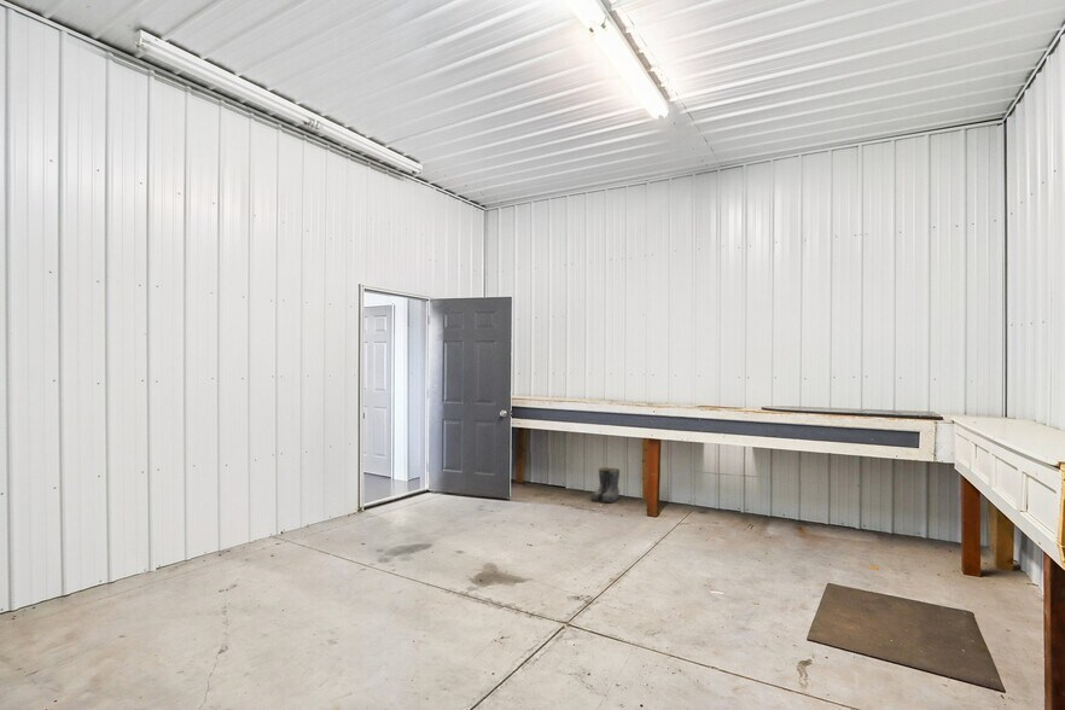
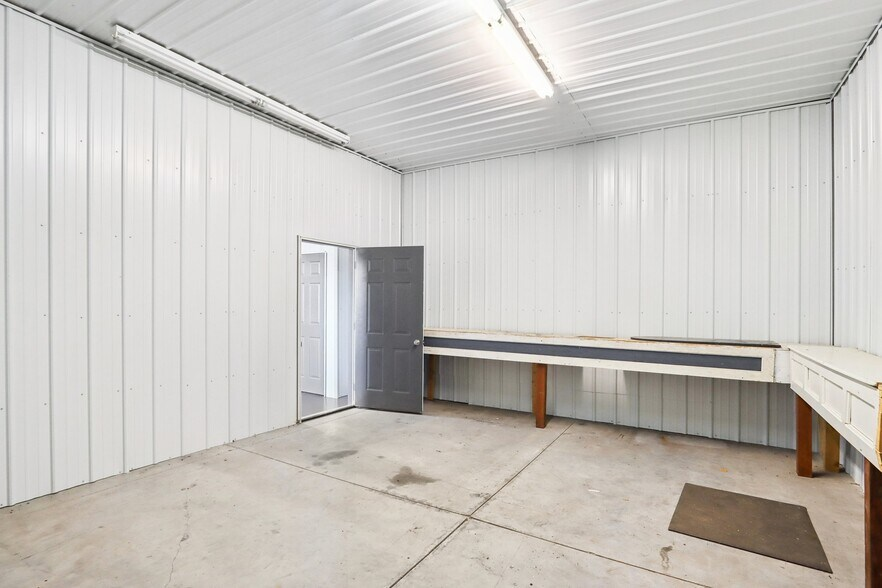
- boots [590,466,621,504]
